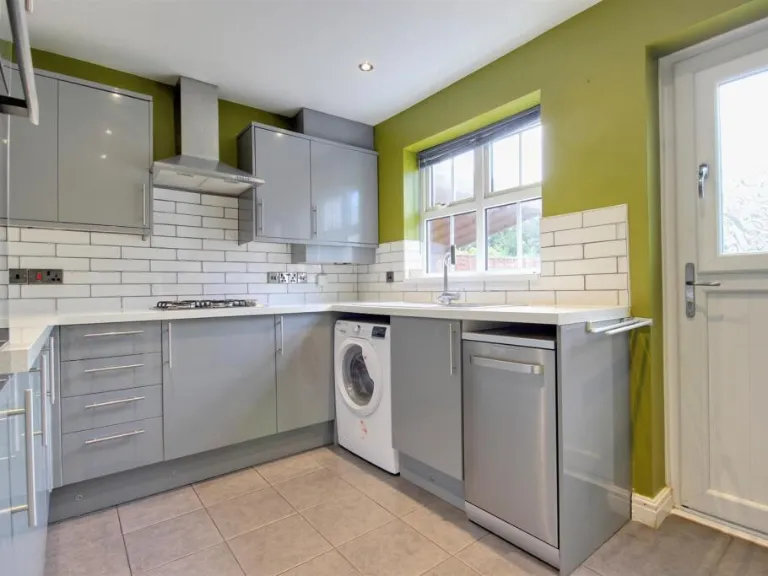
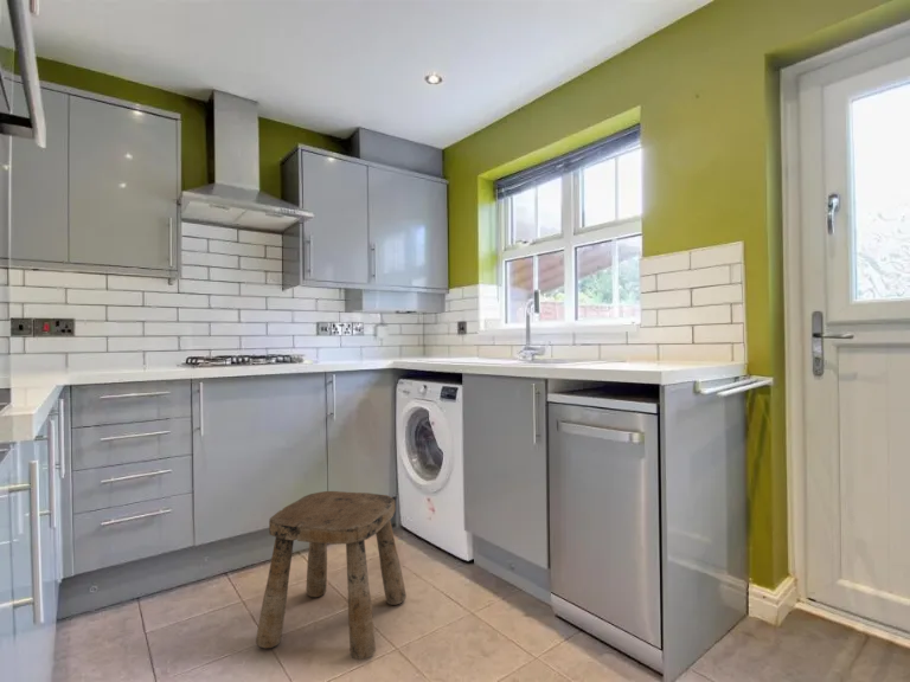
+ stool [255,490,408,661]
